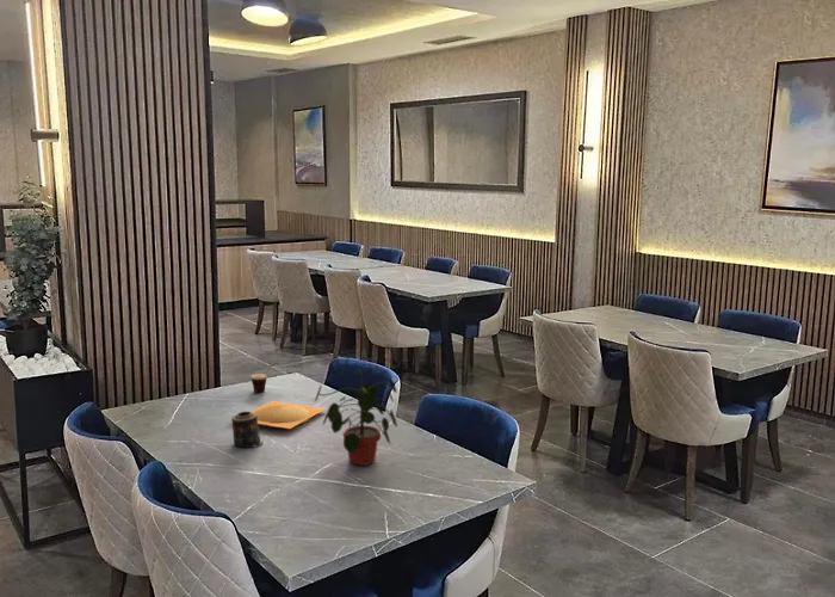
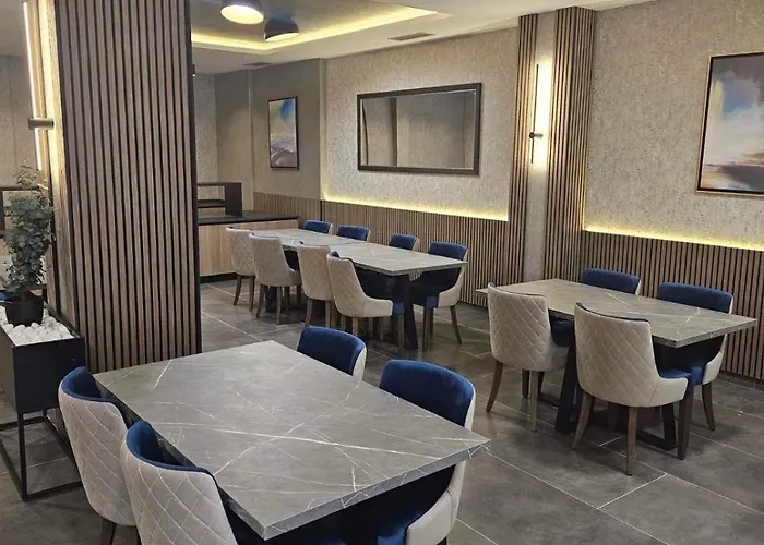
- candle [230,411,265,449]
- potted plant [314,355,398,467]
- plate [249,400,326,430]
- cup [249,362,278,393]
